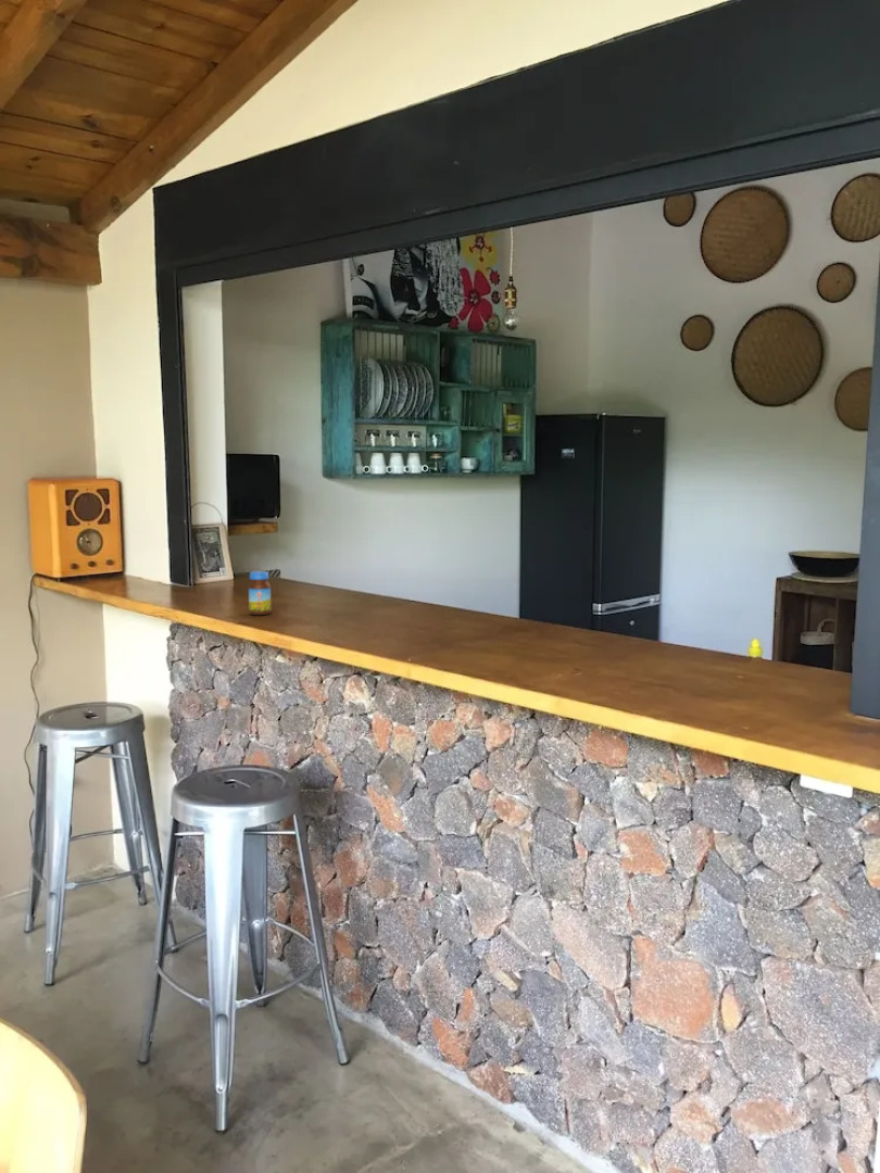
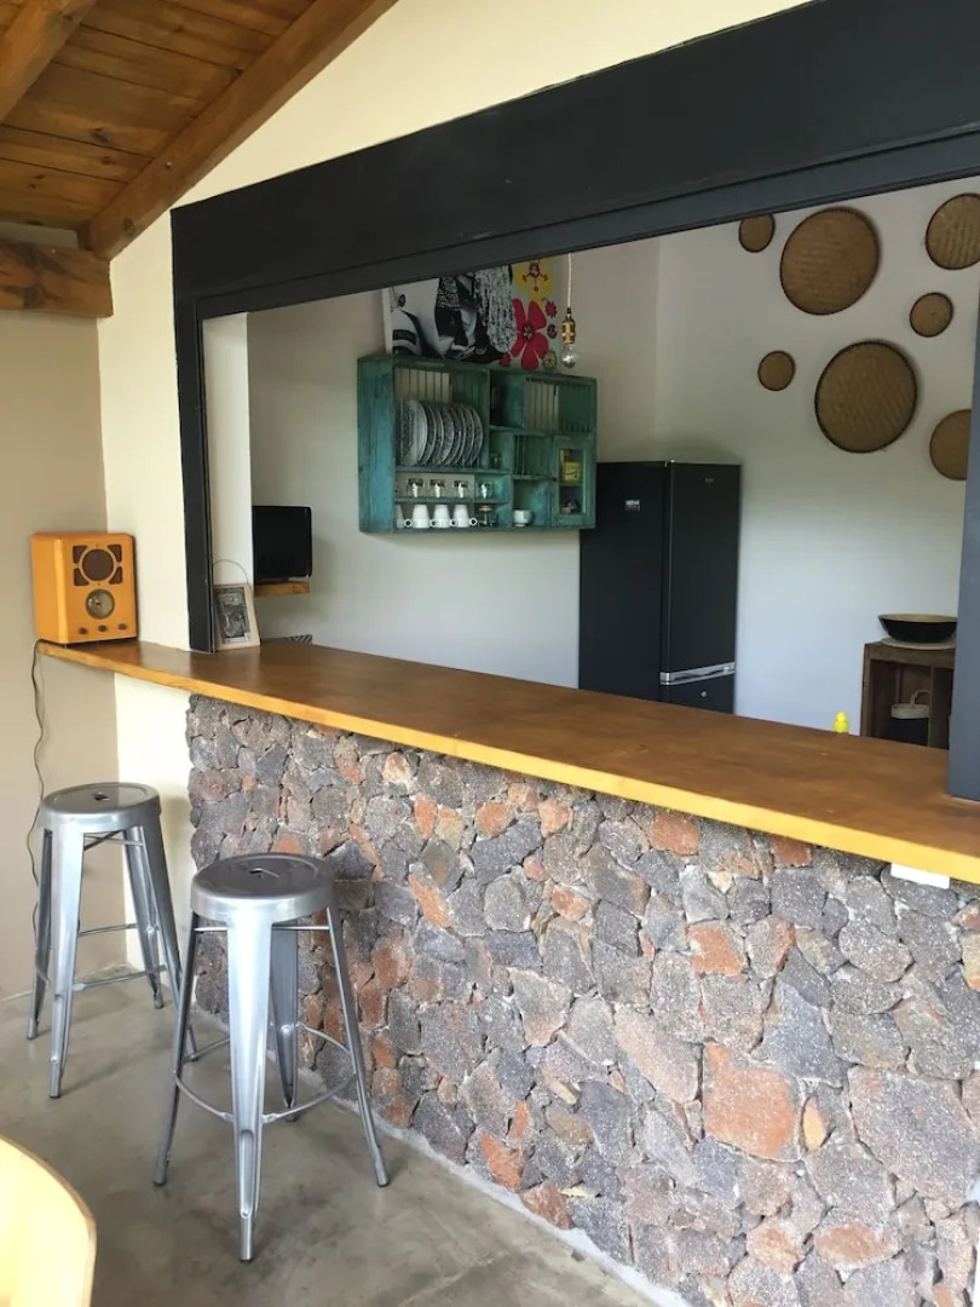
- jar [248,570,273,616]
